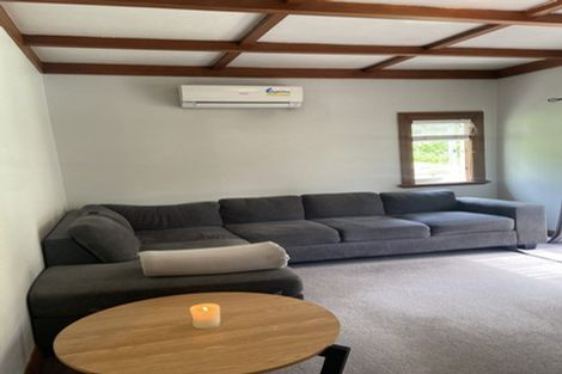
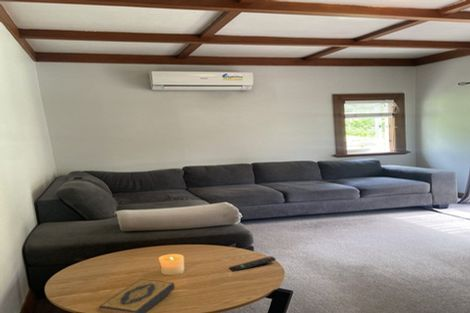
+ hardback book [98,278,176,313]
+ remote control [228,255,277,273]
